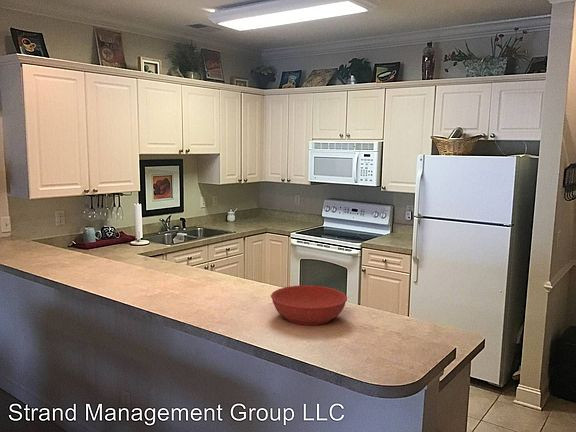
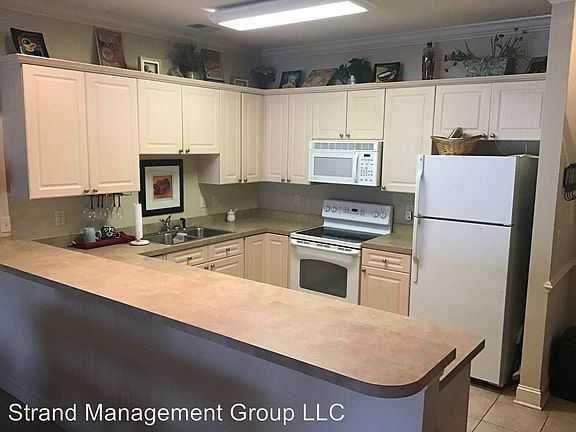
- bowl [270,284,348,326]
